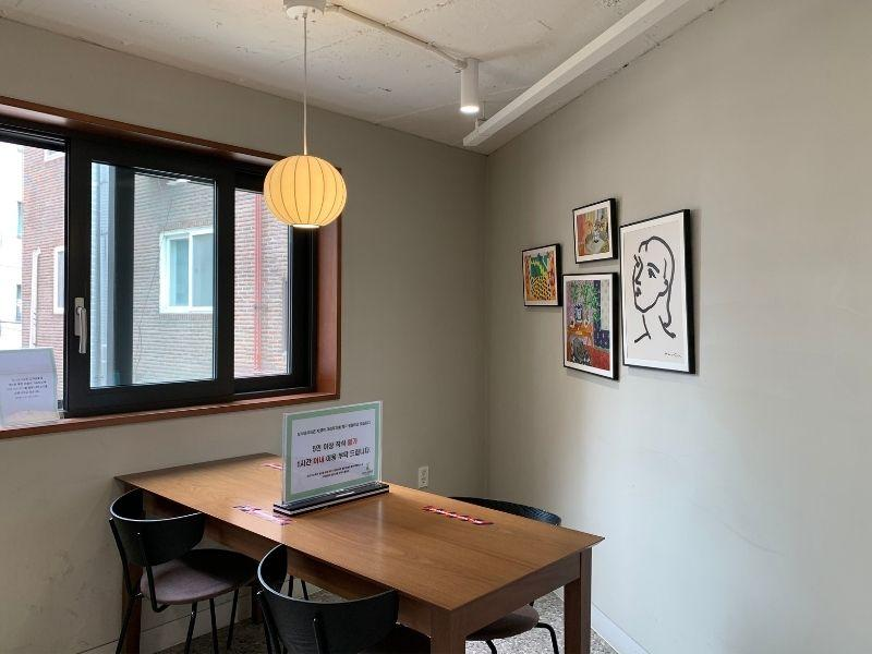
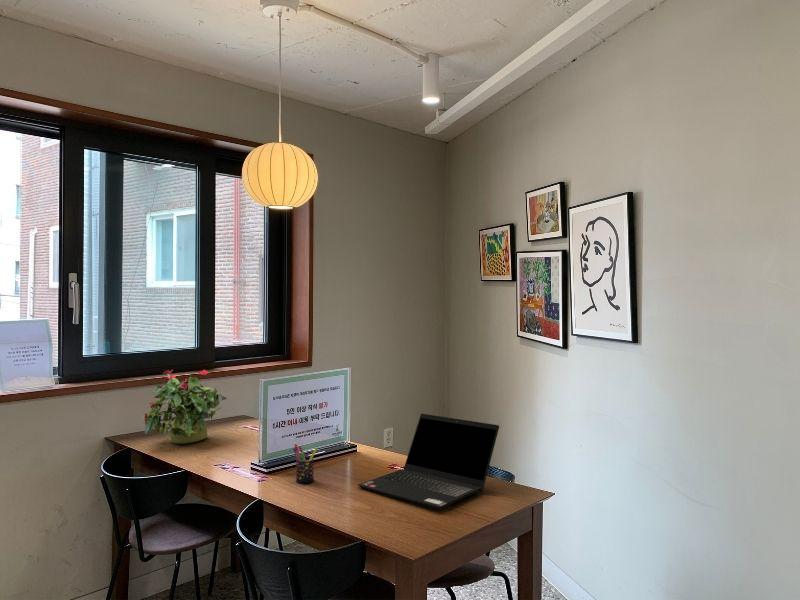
+ potted plant [141,369,228,444]
+ pen holder [292,443,318,484]
+ laptop computer [357,413,500,510]
